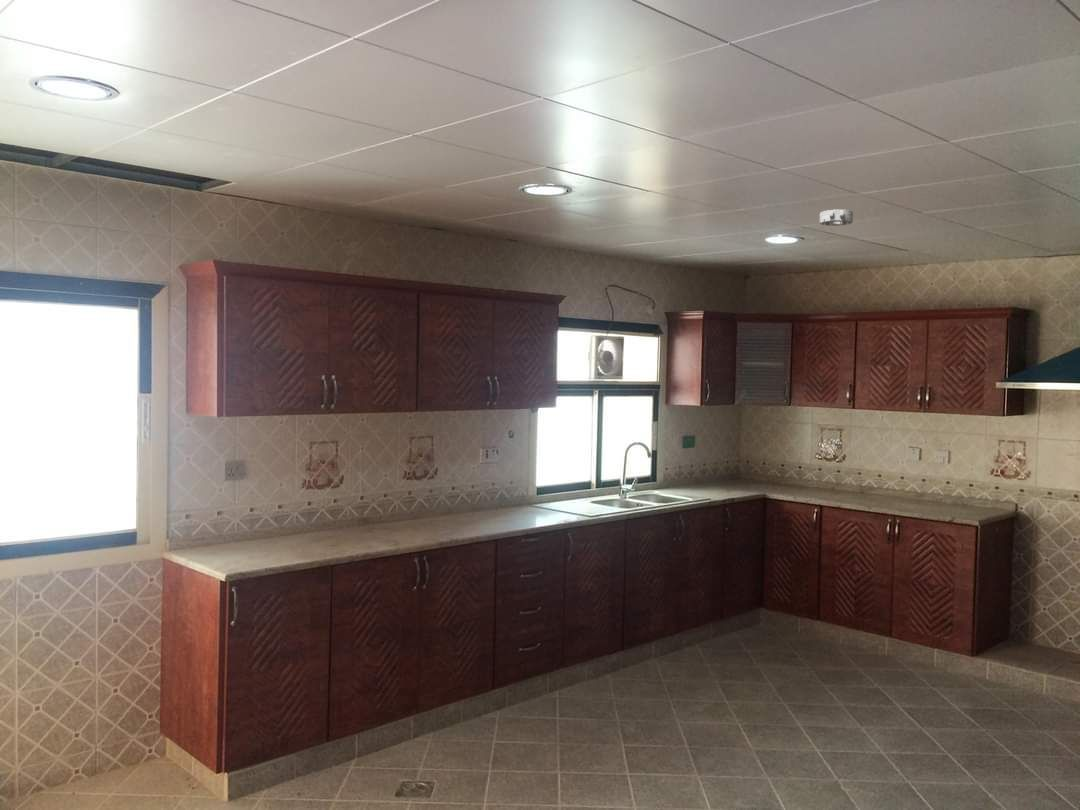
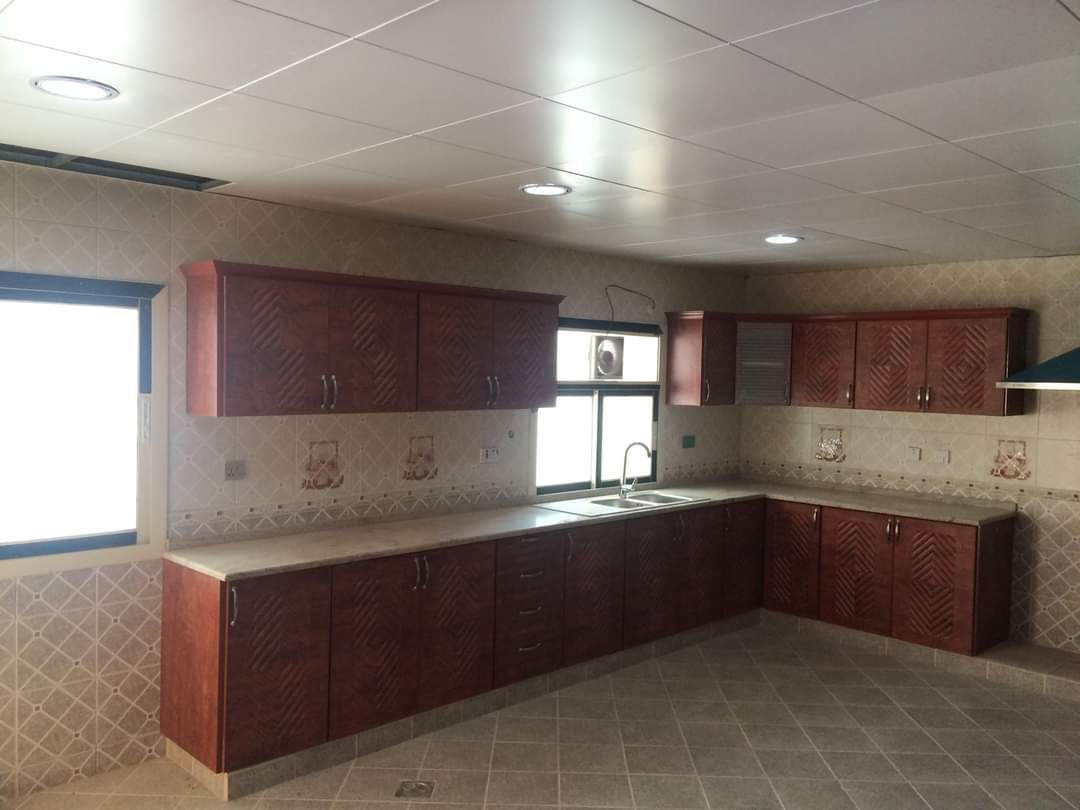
- smoke detector [819,208,854,227]
